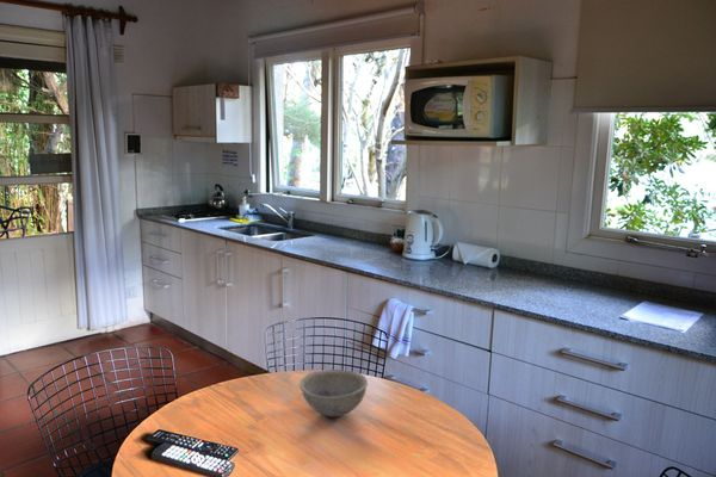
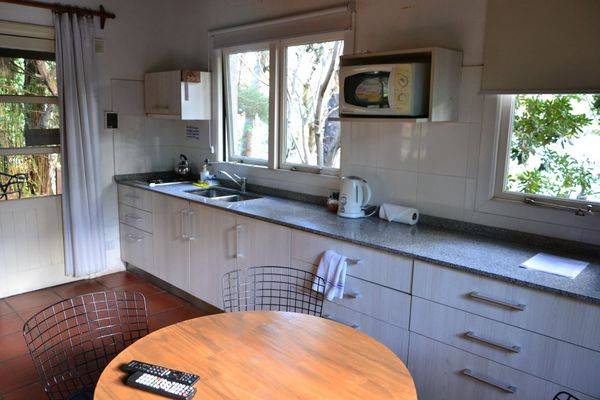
- bowl [298,368,369,417]
